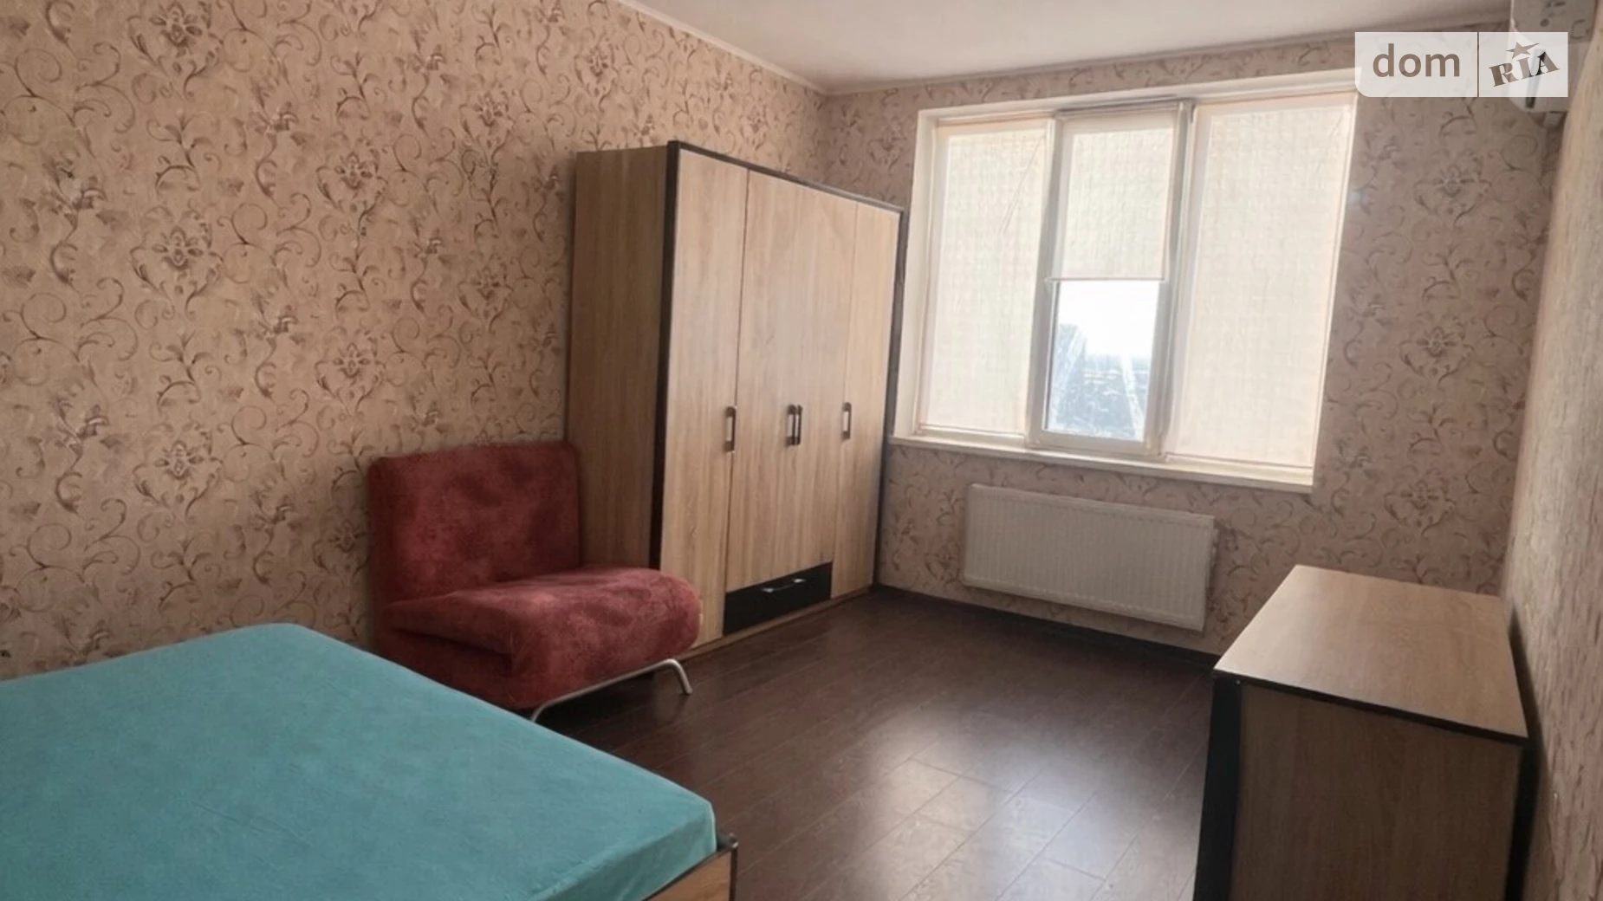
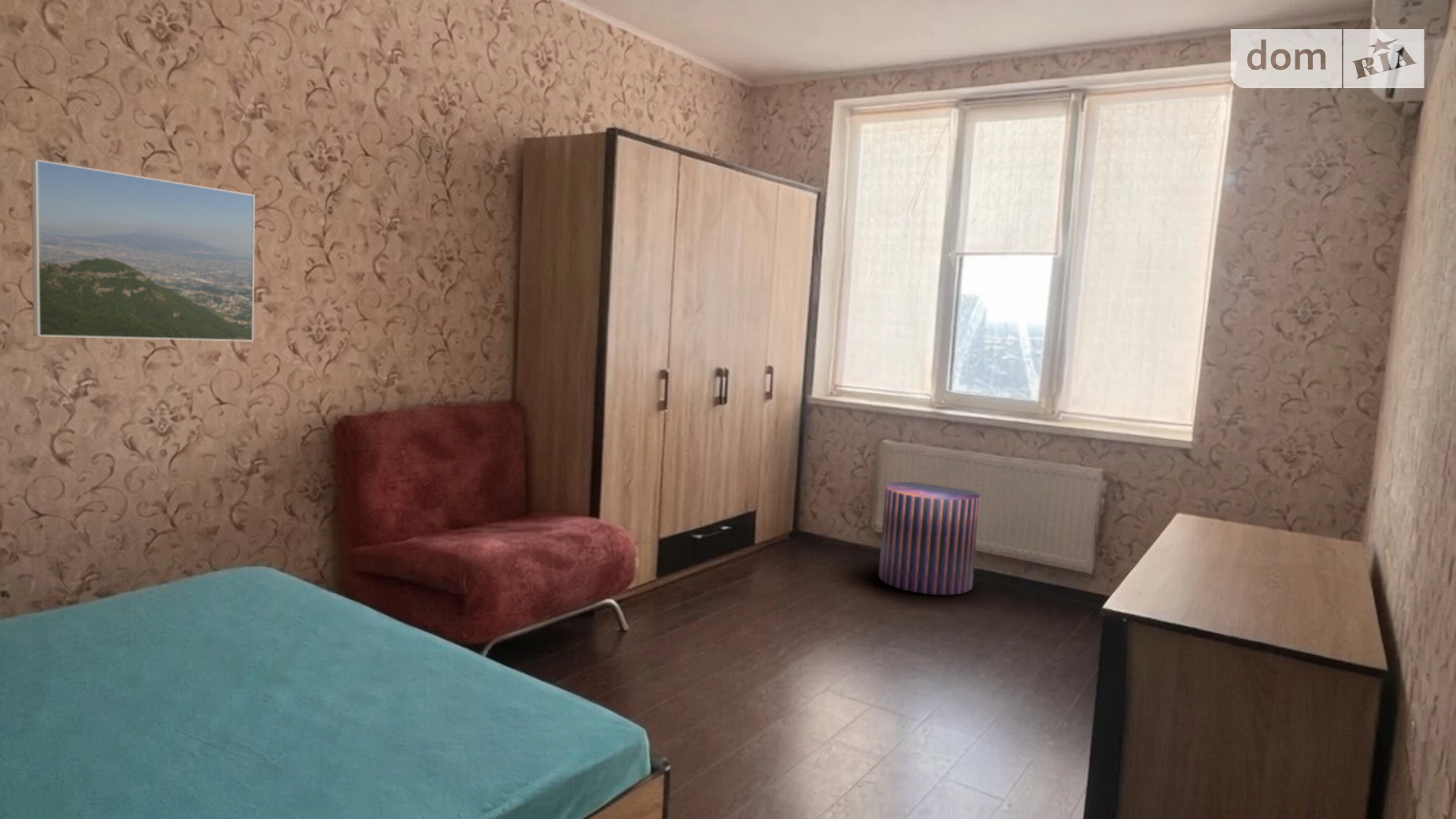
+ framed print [31,158,256,343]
+ pouf [878,481,981,595]
